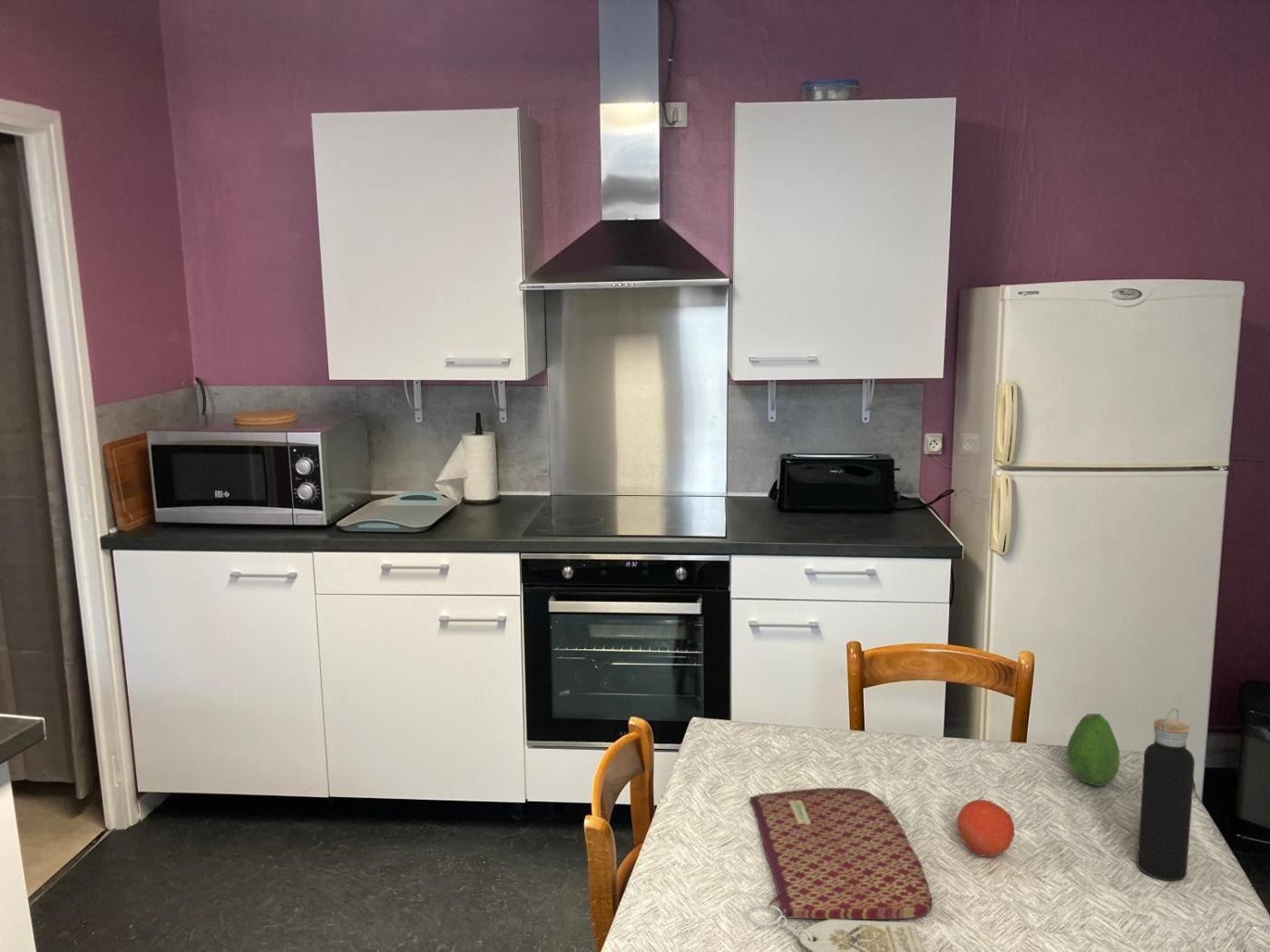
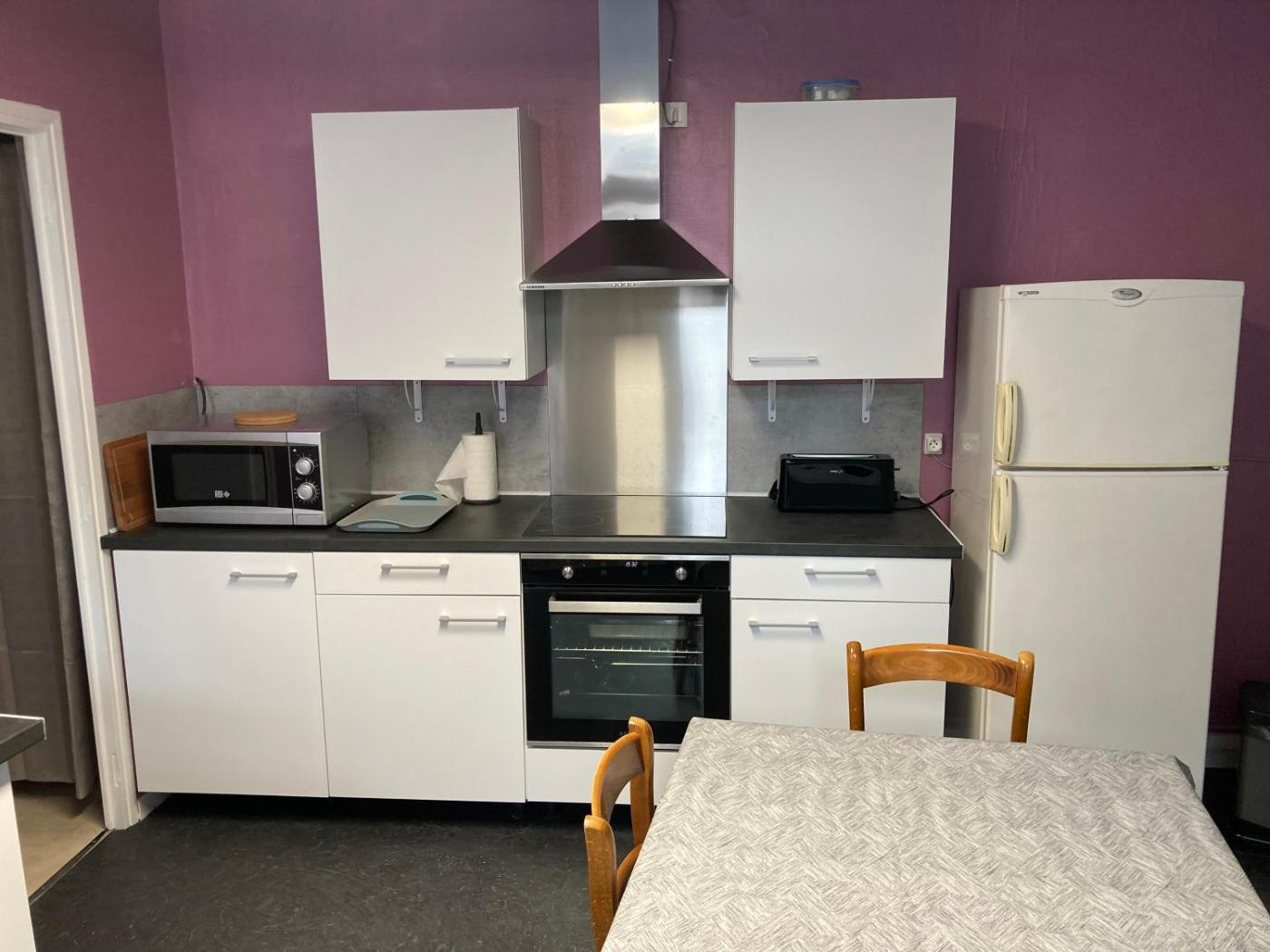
- placemat [747,787,933,952]
- water bottle [1137,707,1196,881]
- fruit [956,799,1015,858]
- fruit [1066,713,1120,787]
